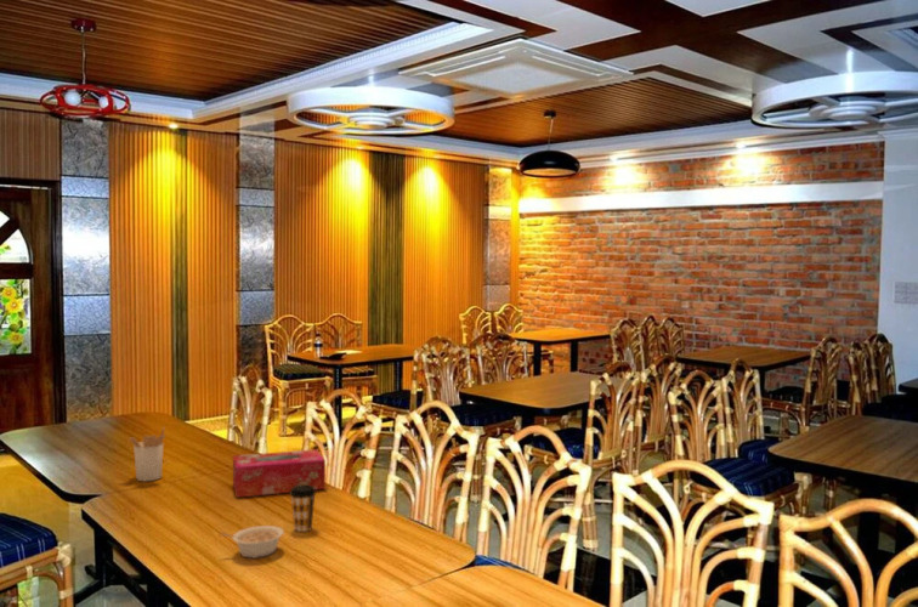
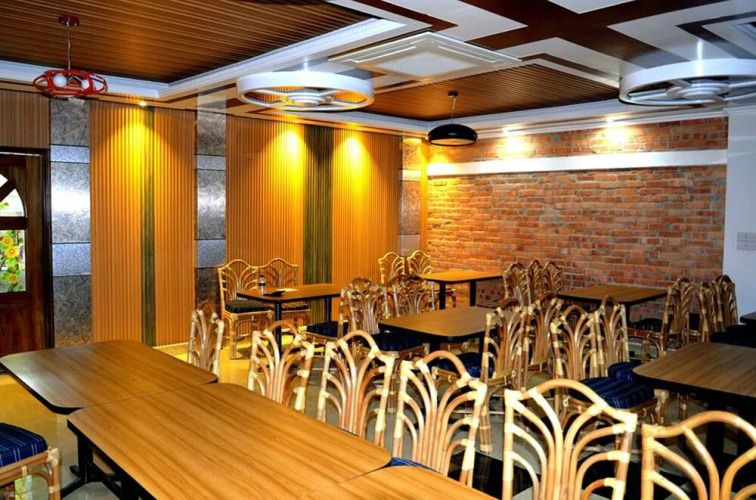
- utensil holder [127,425,166,482]
- legume [220,524,285,560]
- tissue box [232,448,327,499]
- coffee cup [288,484,318,533]
